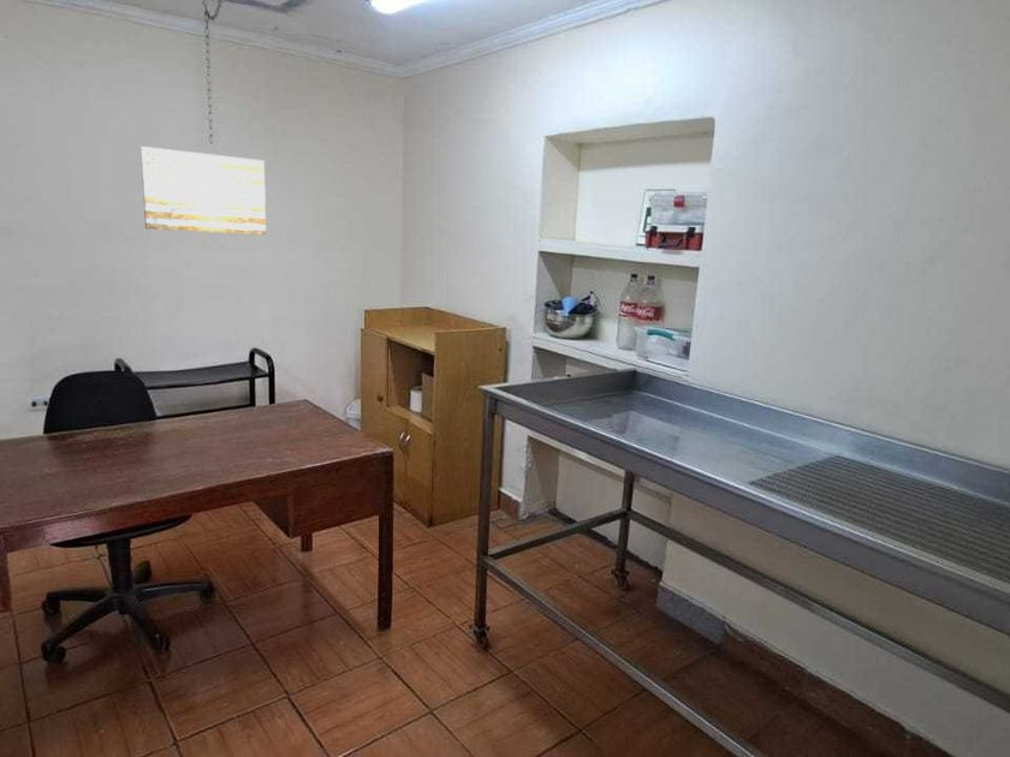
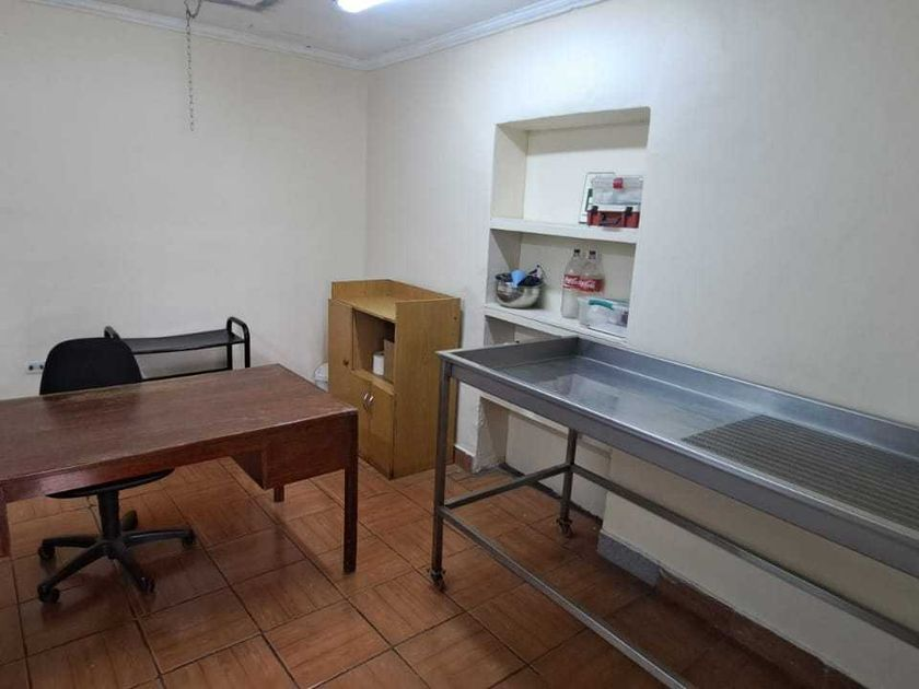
- wall art [139,145,267,236]
